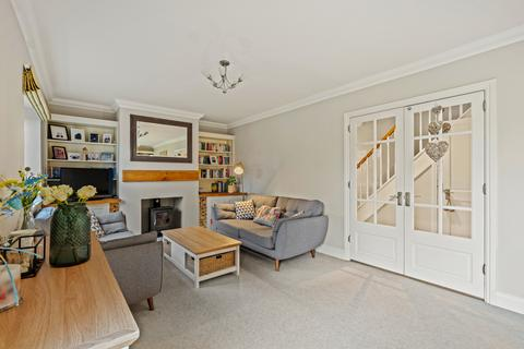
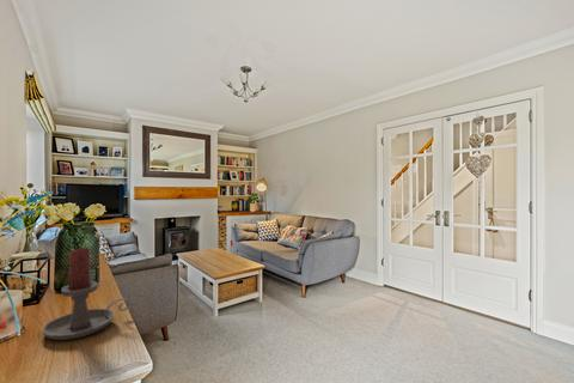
+ candle holder [41,247,132,341]
